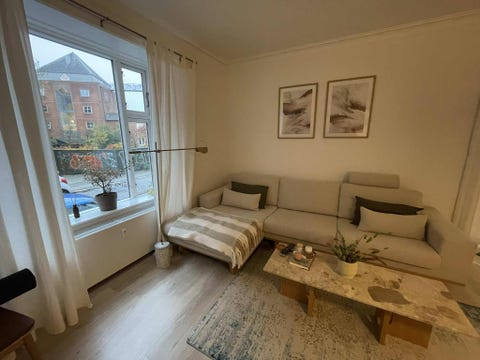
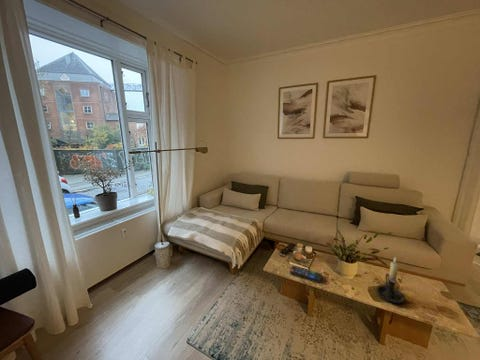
+ remote control [289,265,323,284]
+ candle holder [375,256,405,305]
